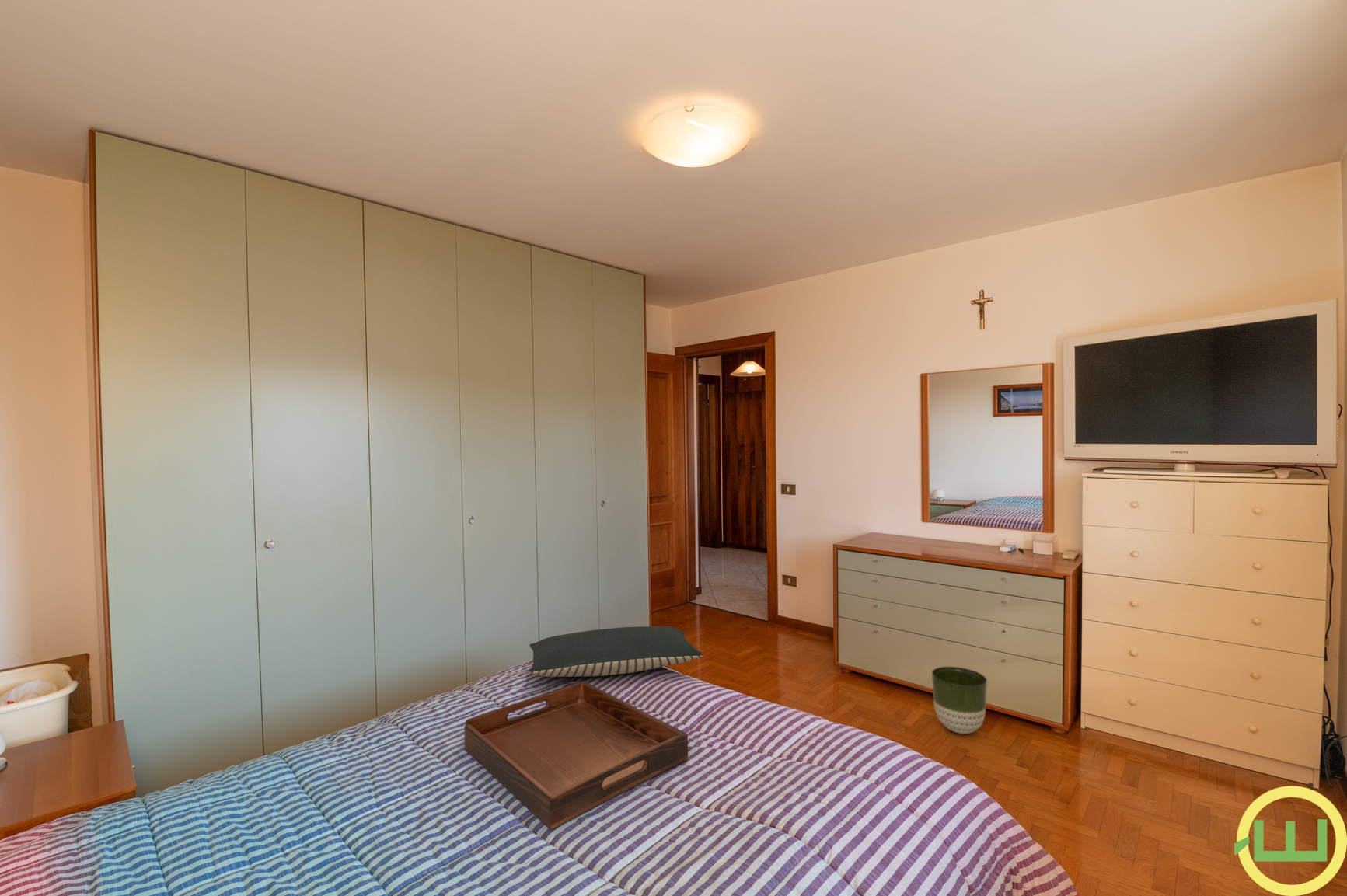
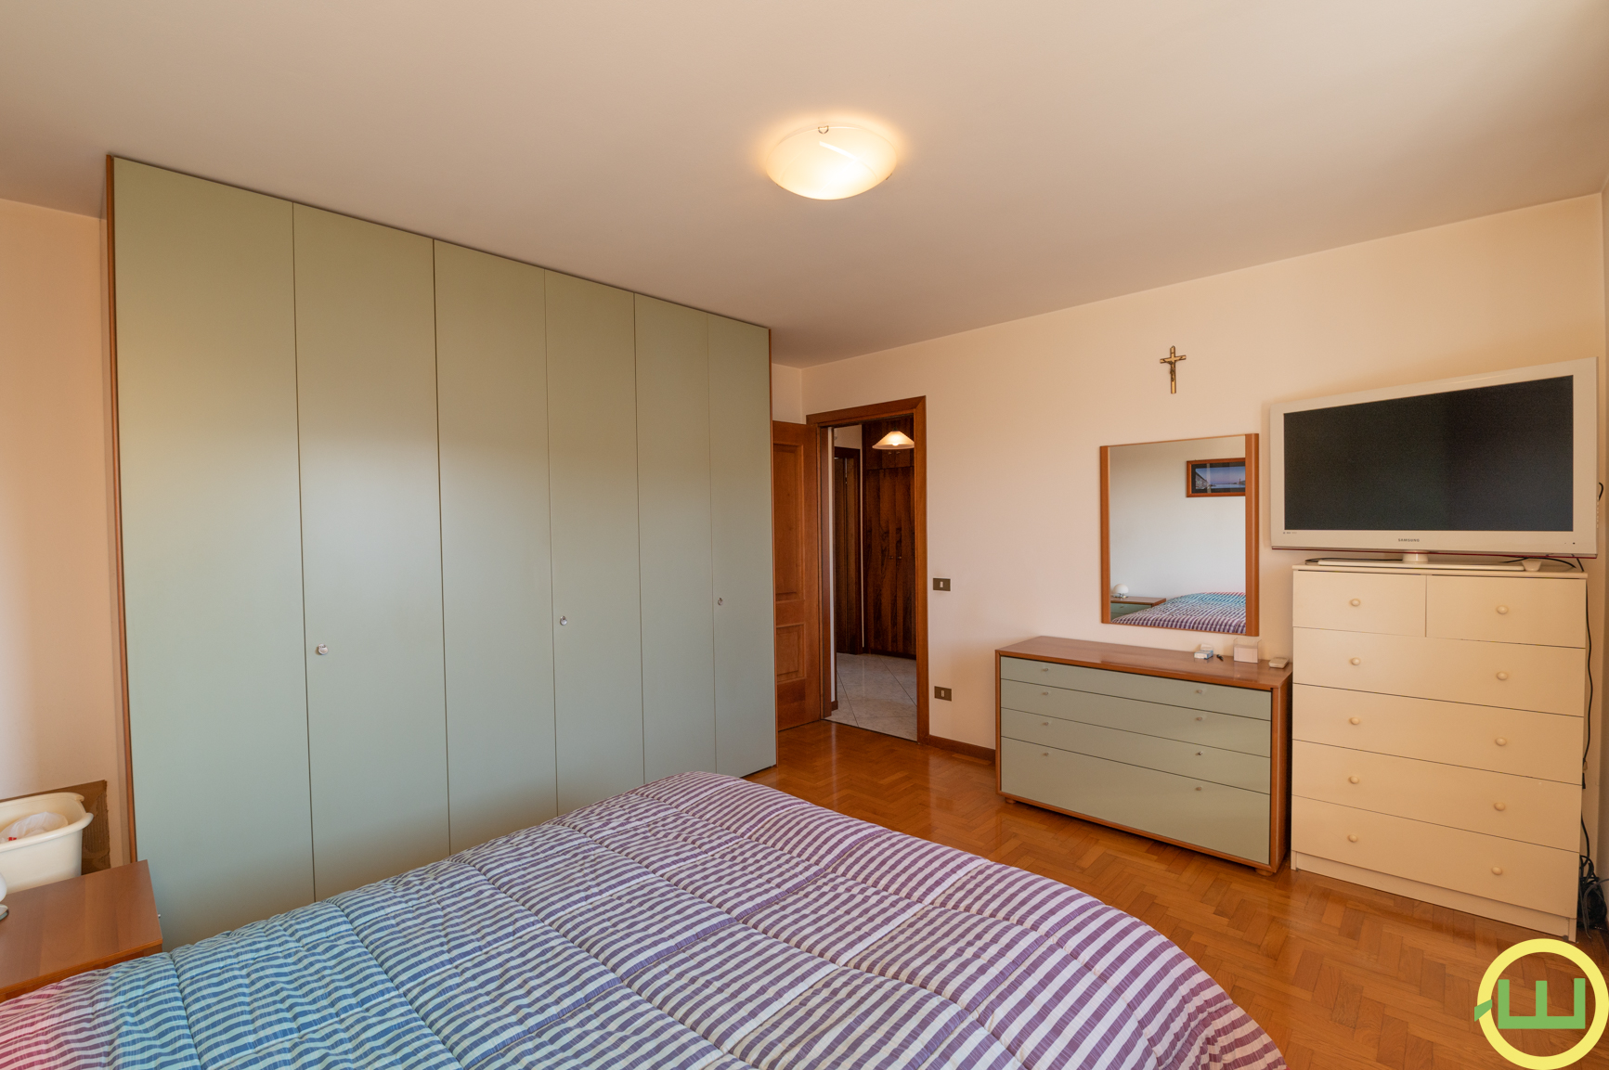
- pillow [528,626,703,678]
- serving tray [464,681,689,831]
- planter [931,666,988,734]
